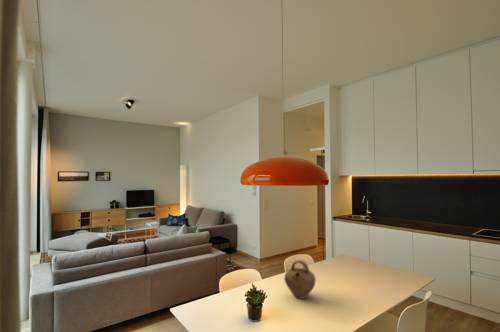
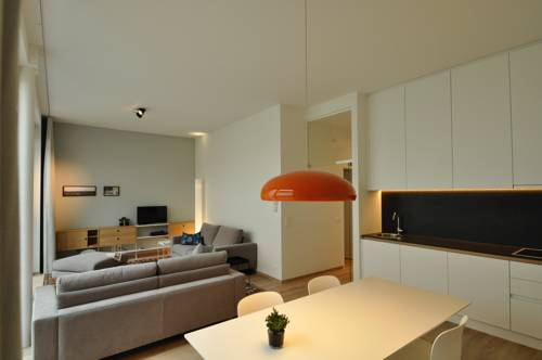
- jug [283,259,317,300]
